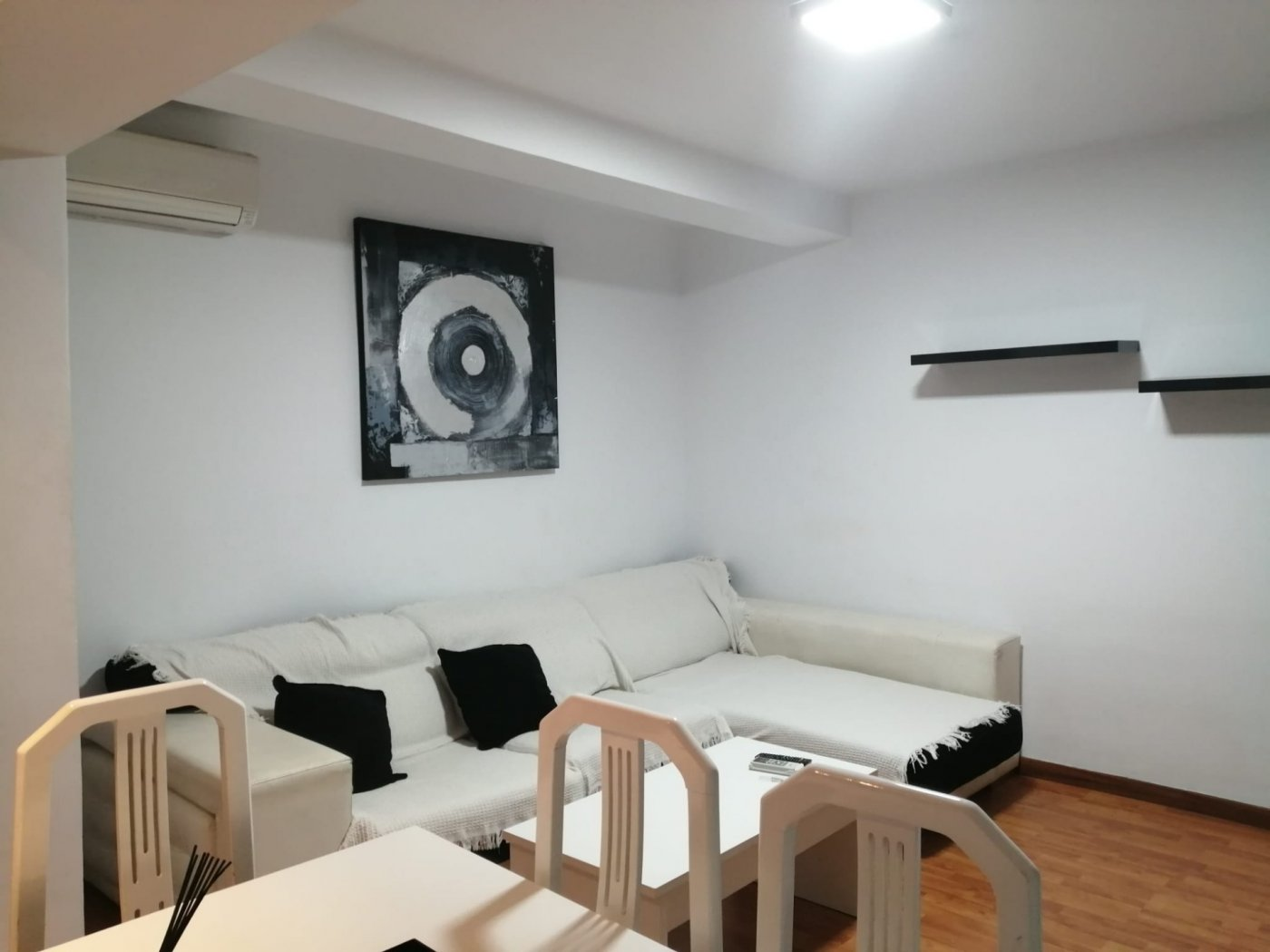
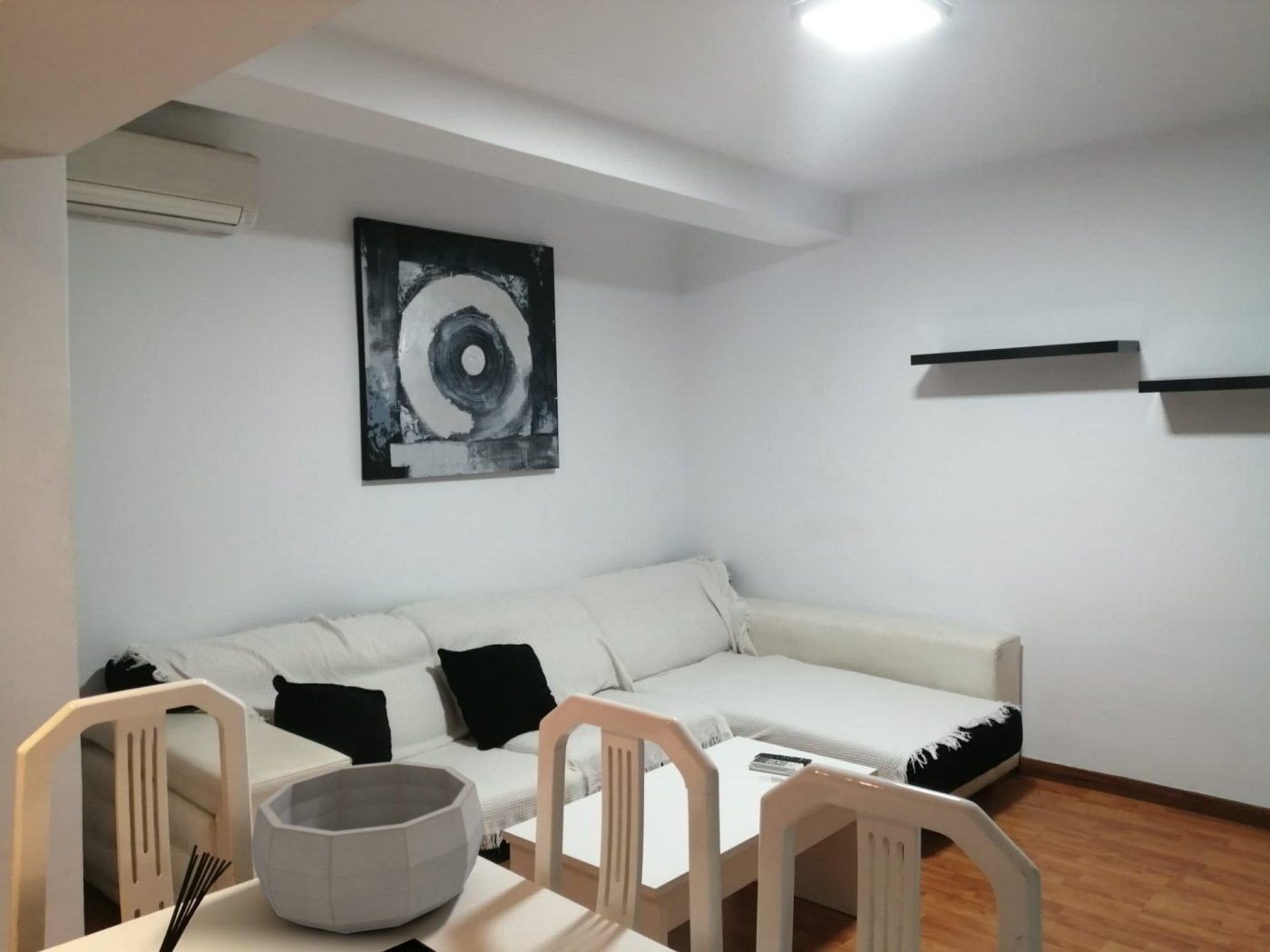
+ decorative bowl [250,760,484,935]
